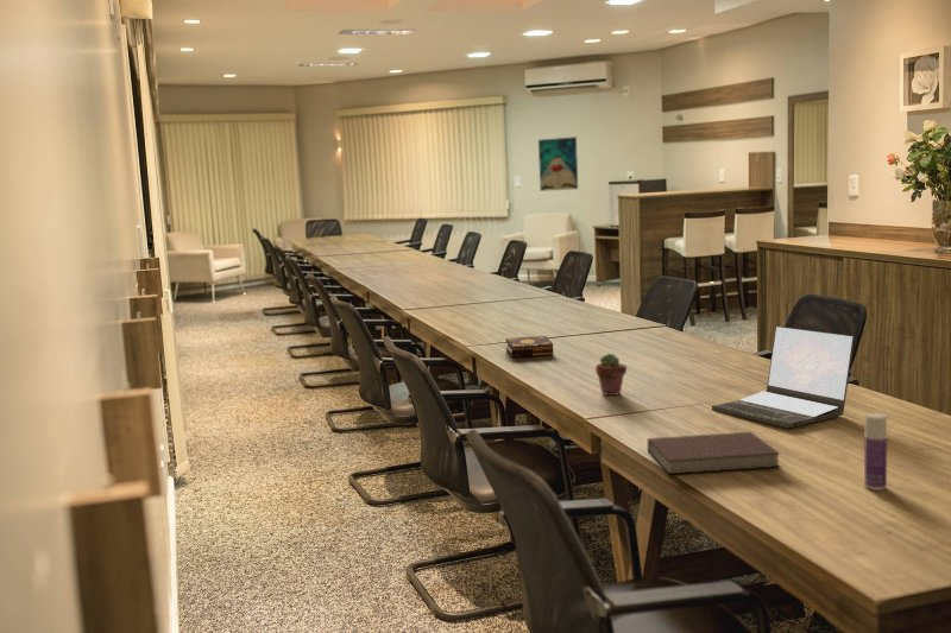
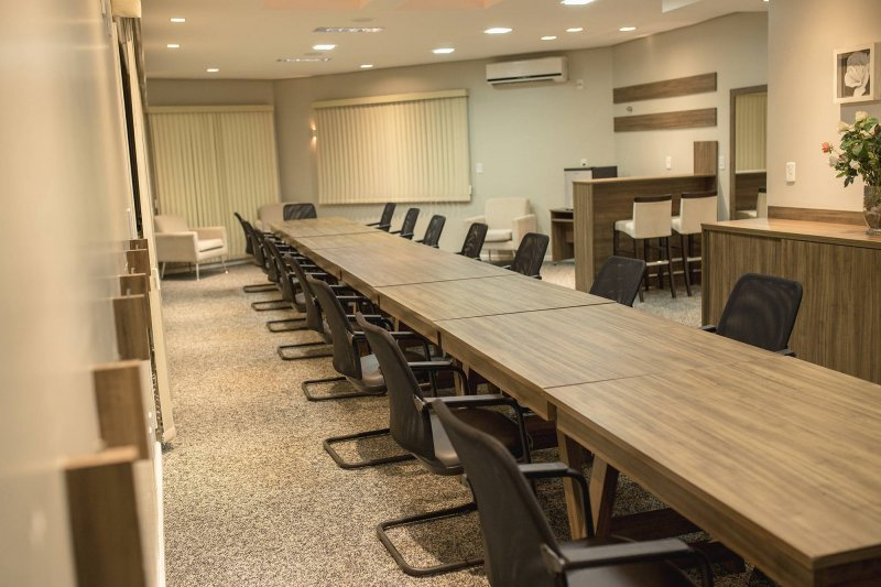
- notebook [647,431,782,475]
- book [505,335,554,359]
- bottle [863,412,888,492]
- laptop [711,324,856,429]
- potted succulent [594,353,628,397]
- wall art [537,135,579,192]
